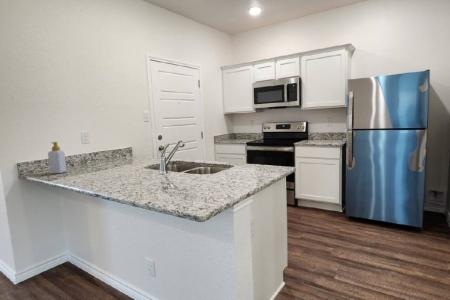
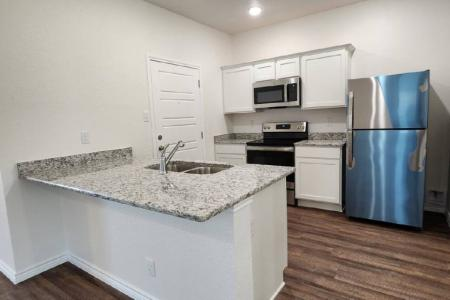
- soap bottle [47,141,67,175]
